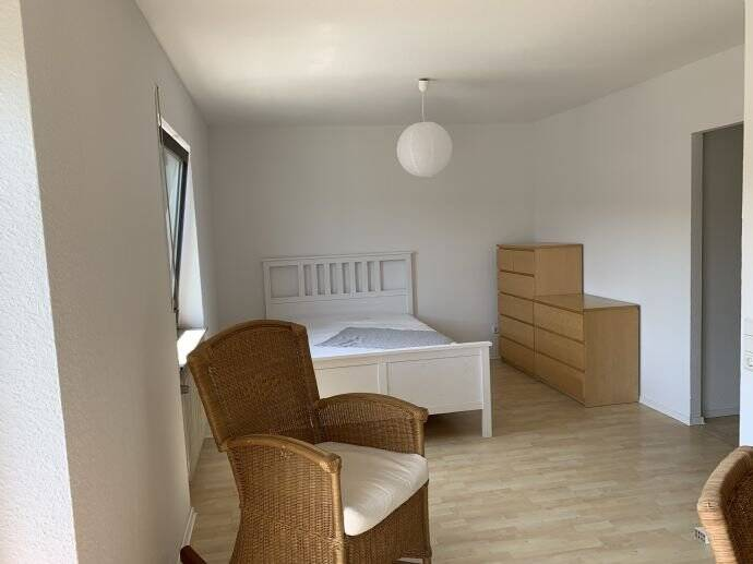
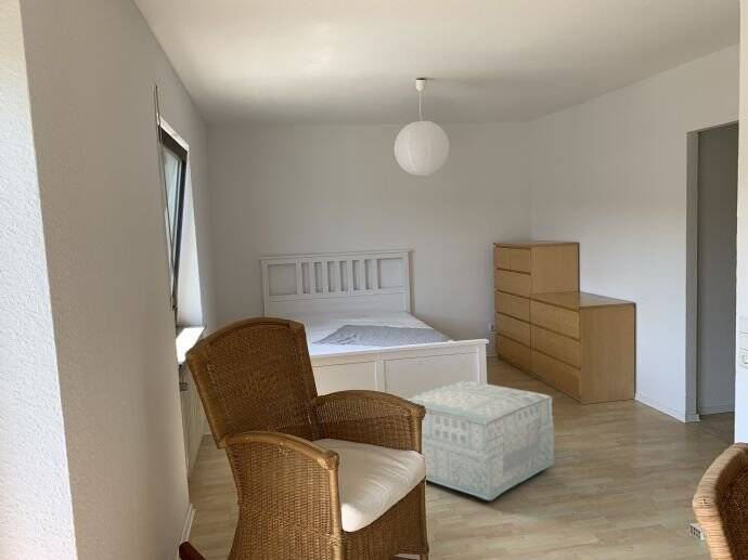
+ ottoman [403,379,556,503]
